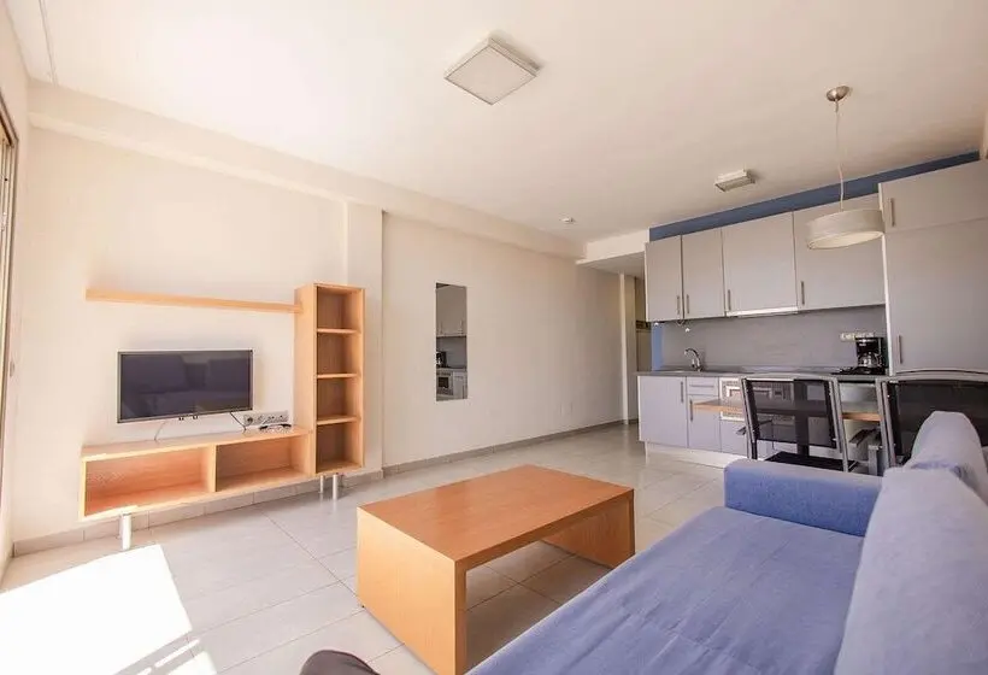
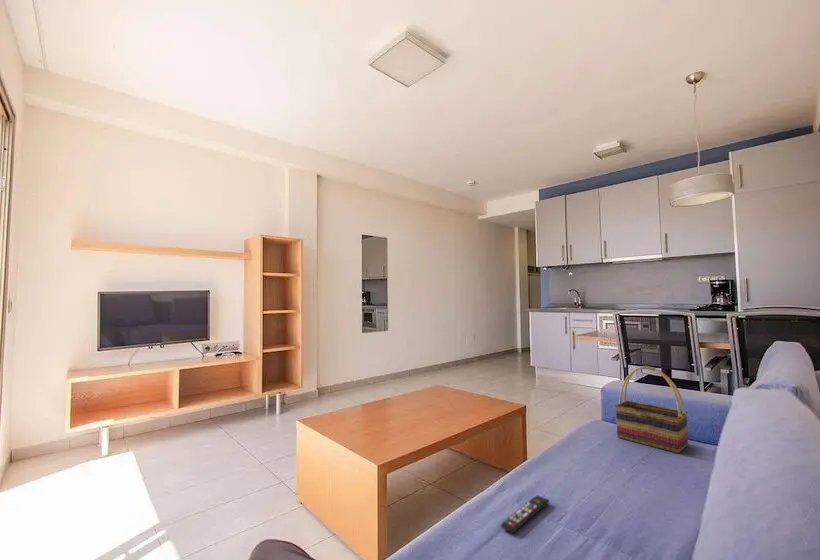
+ woven basket [614,365,689,454]
+ remote control [500,494,550,534]
